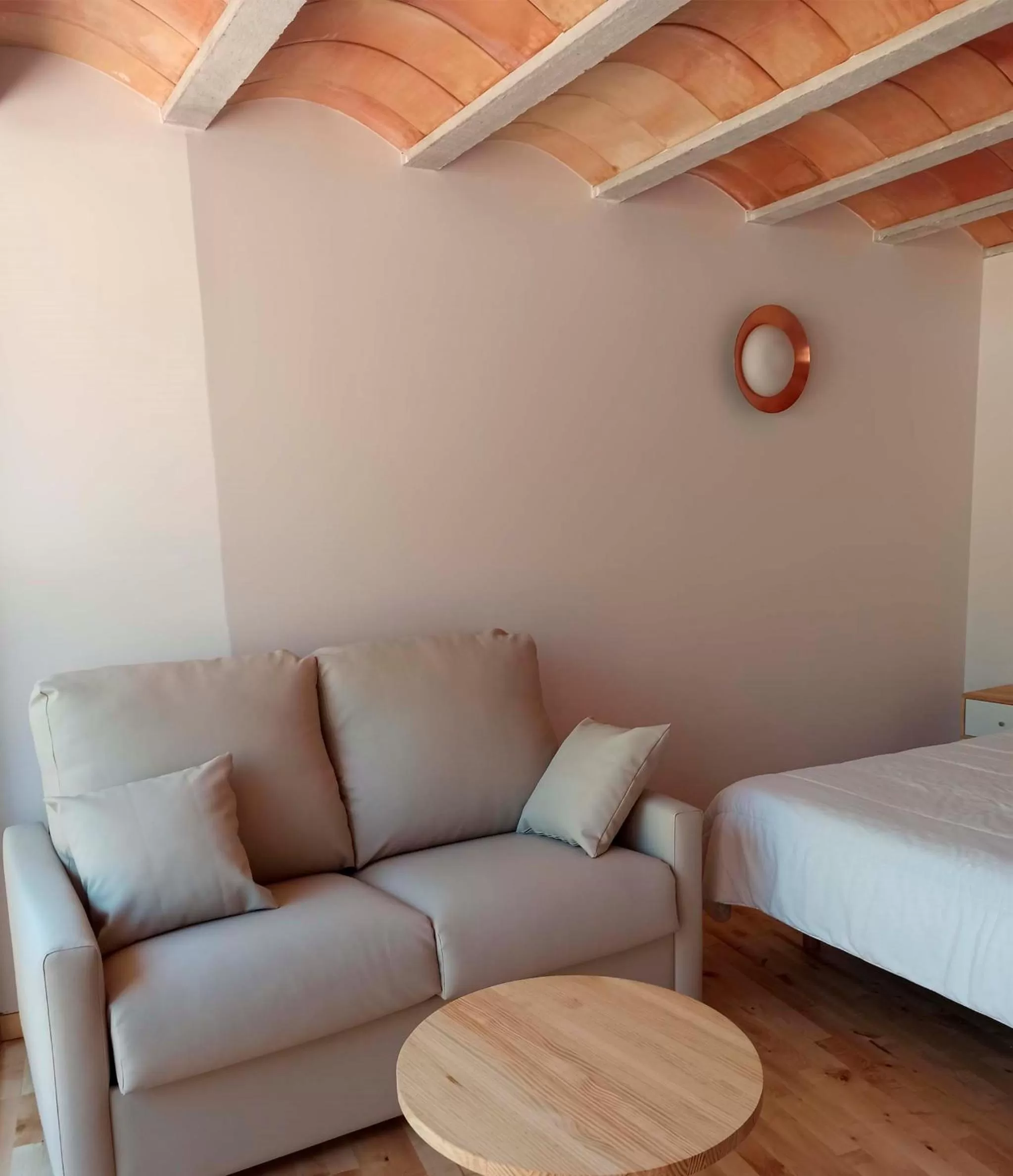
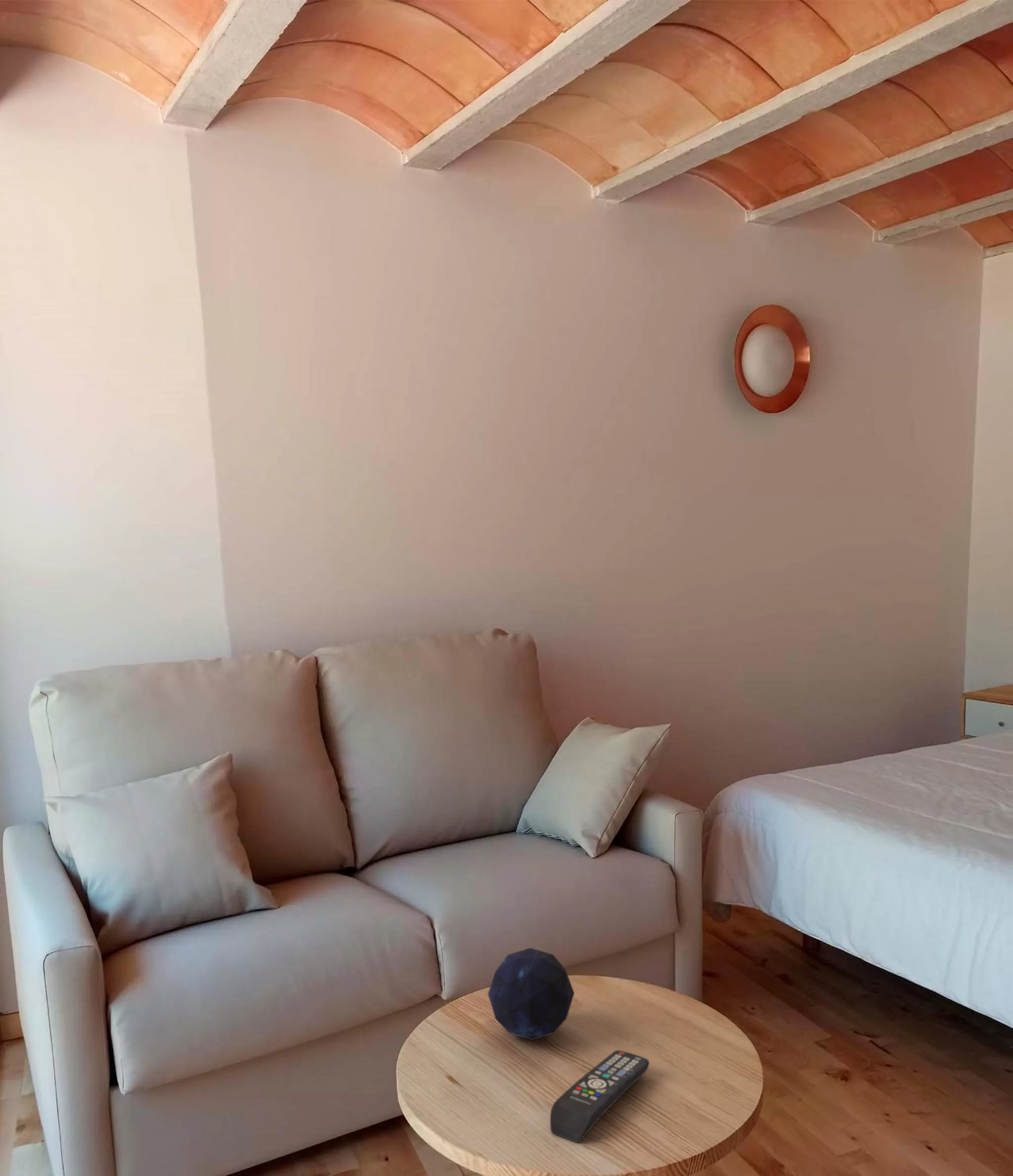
+ remote control [550,1050,650,1143]
+ decorative orb [487,947,575,1041]
